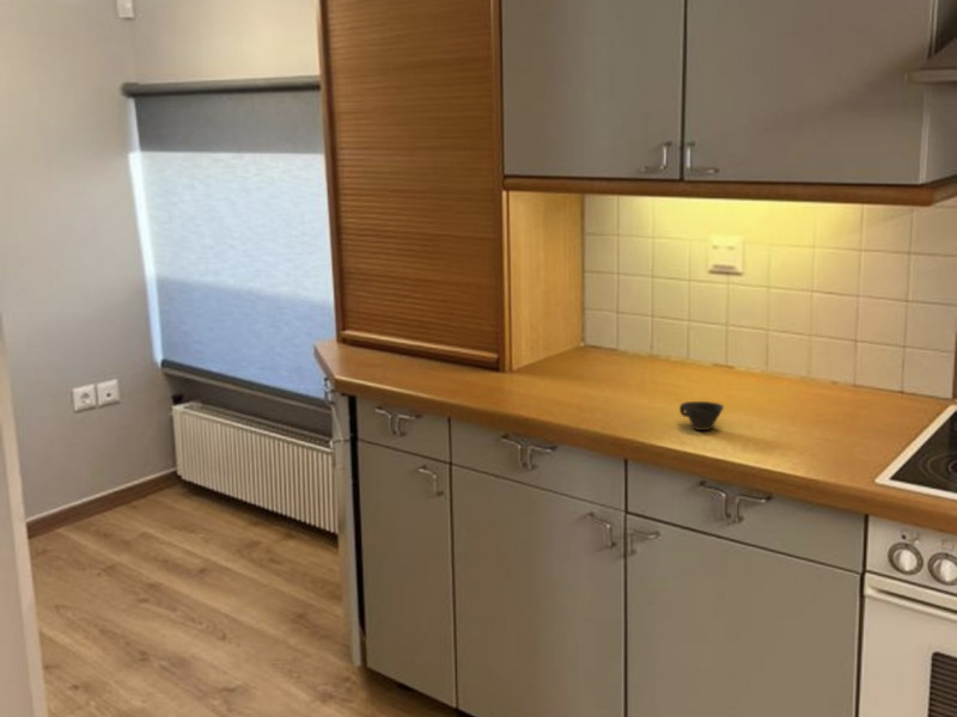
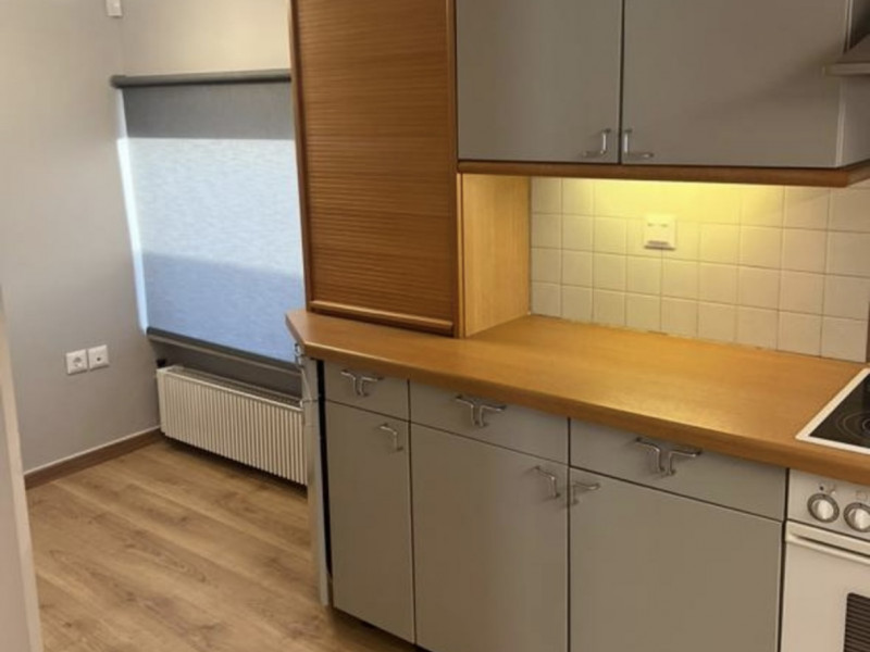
- cup [678,400,725,431]
